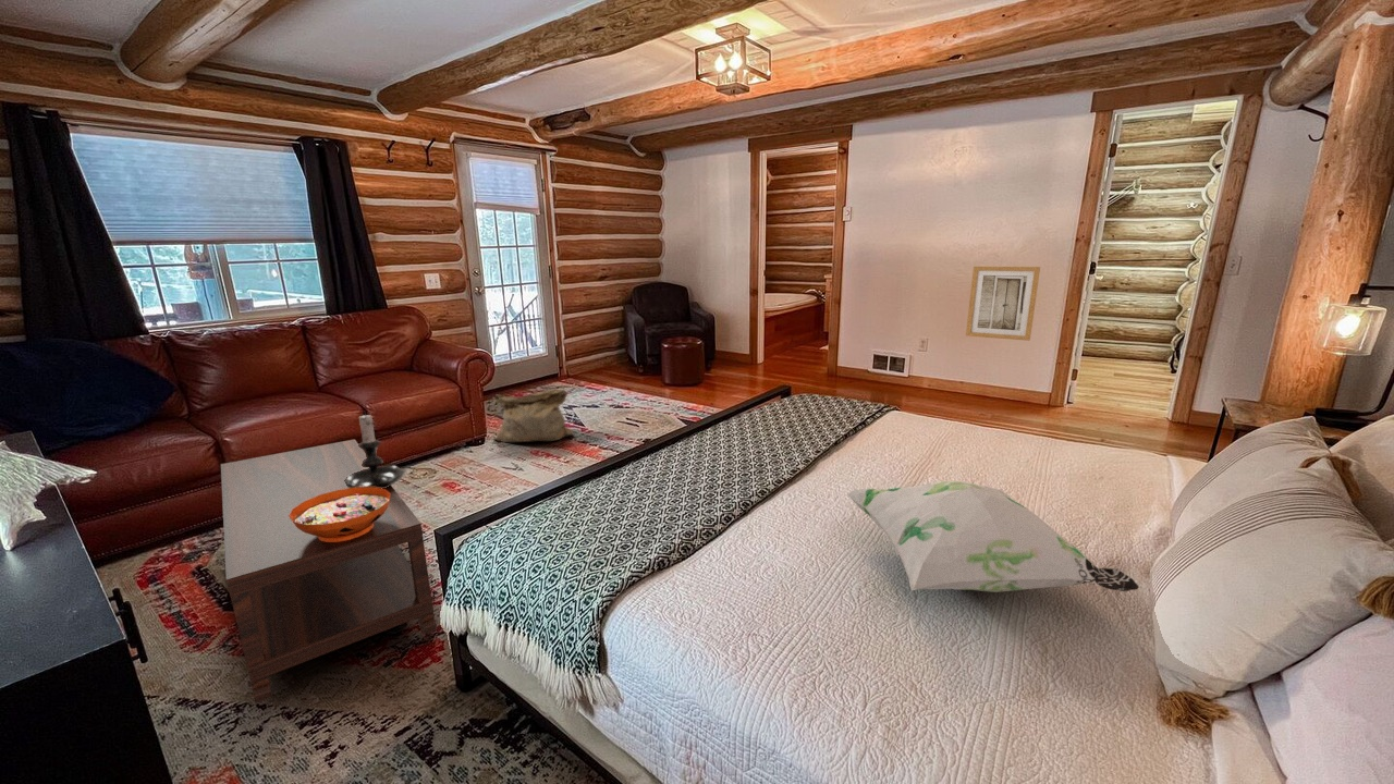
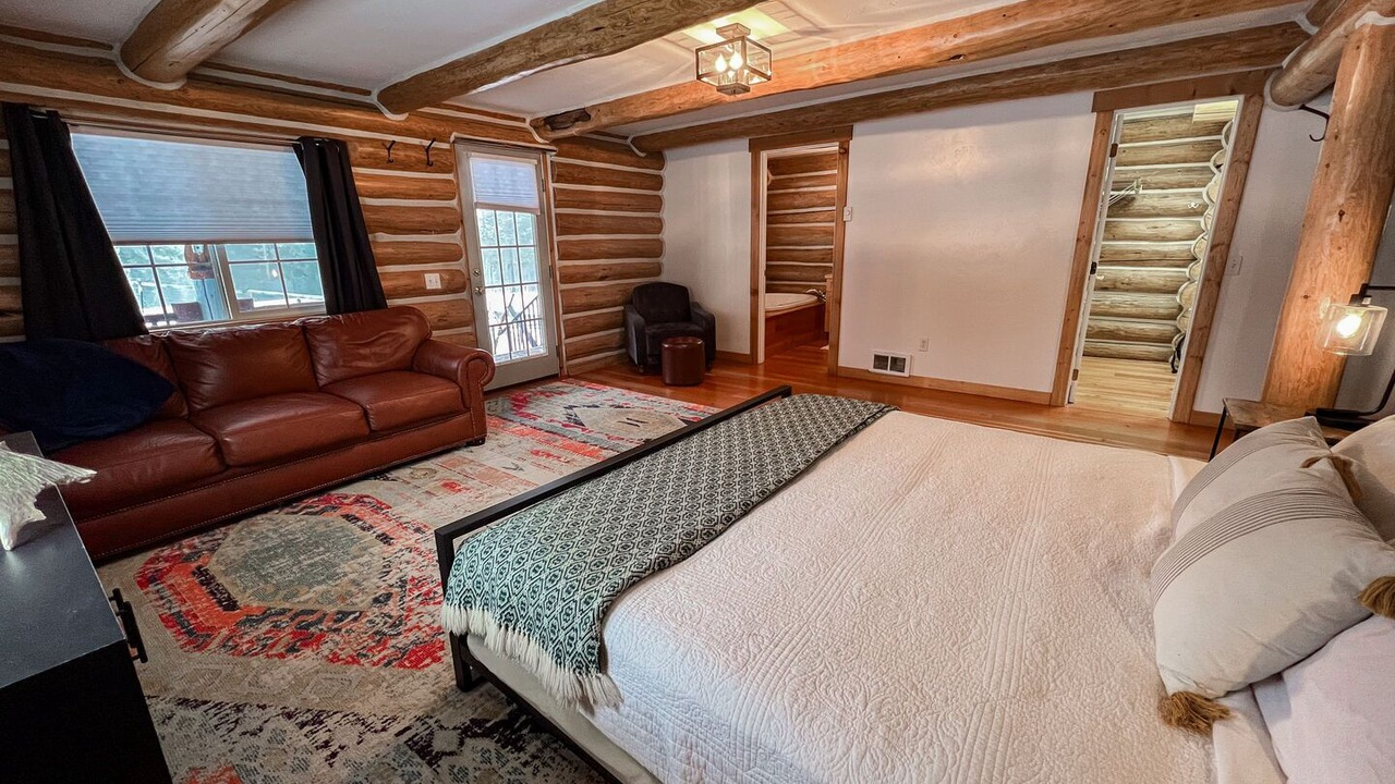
- candle holder [344,411,407,489]
- wall art [965,266,1041,342]
- decorative pillow [846,480,1140,593]
- coffee table [220,439,438,705]
- bag [491,388,575,443]
- decorative bowl [289,487,391,542]
